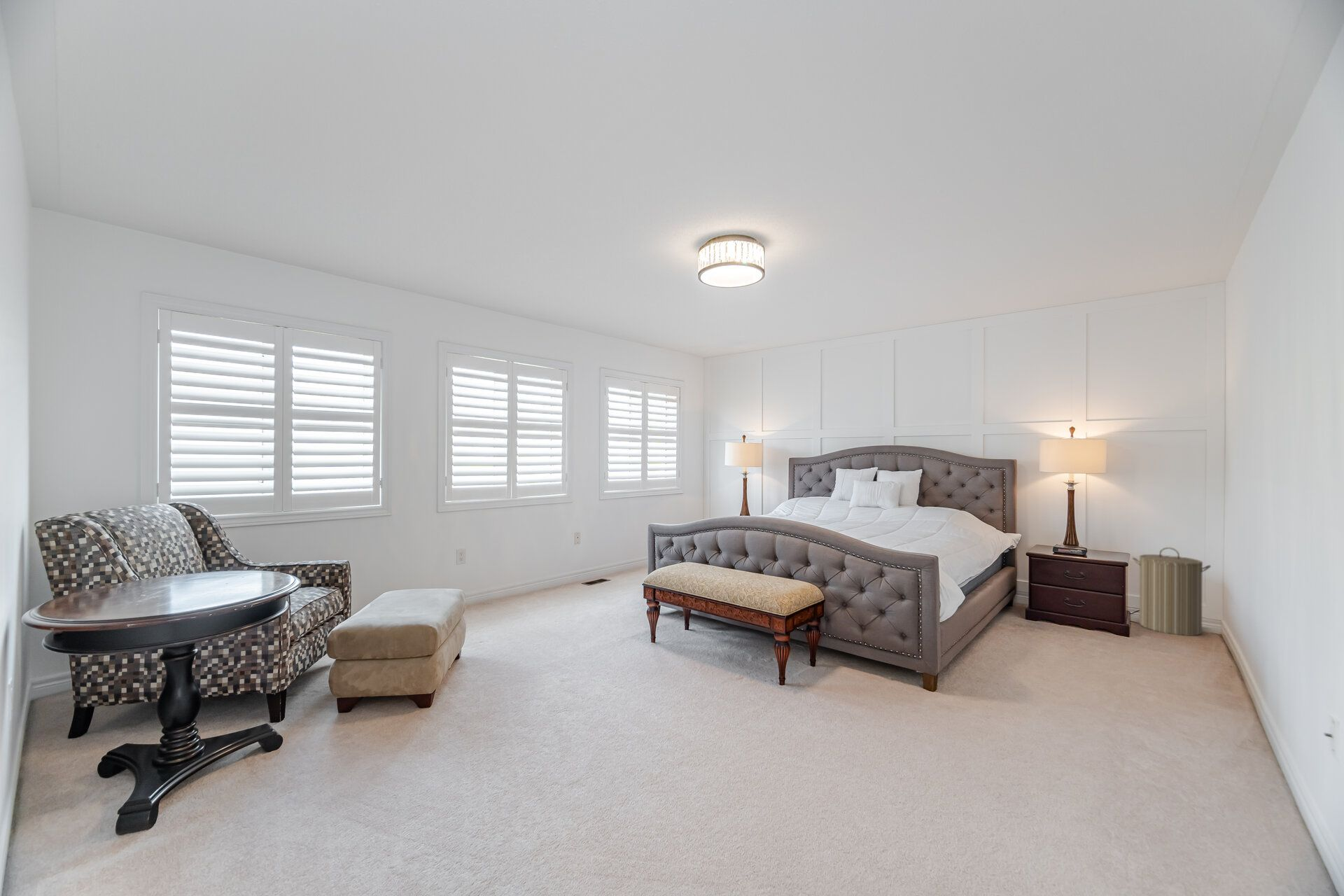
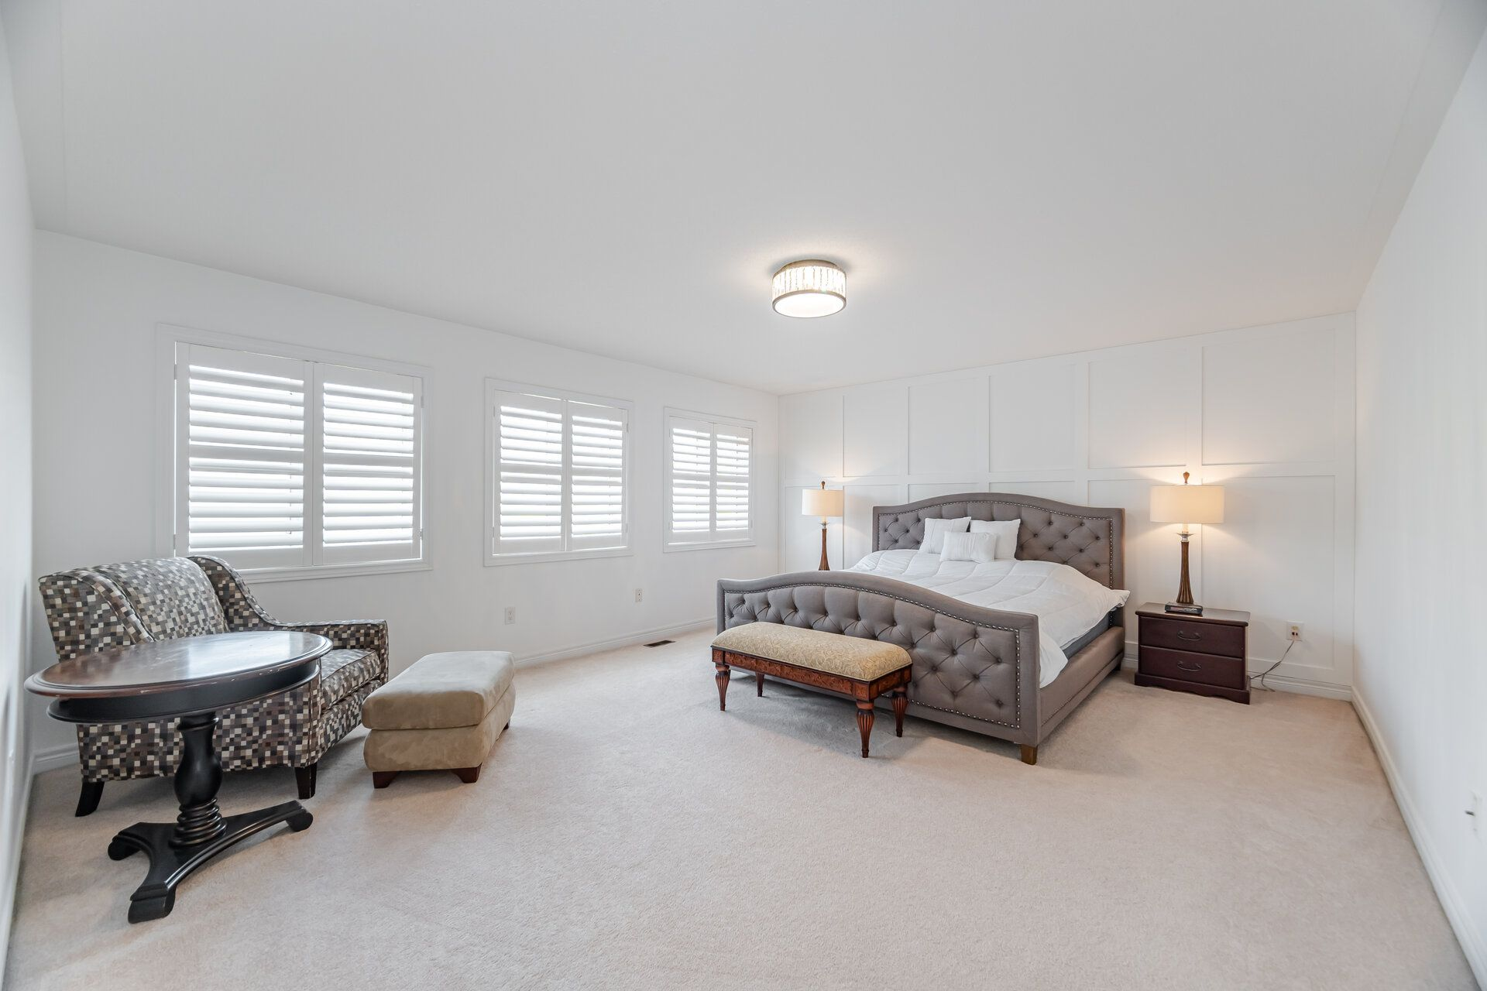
- laundry hamper [1132,547,1212,636]
